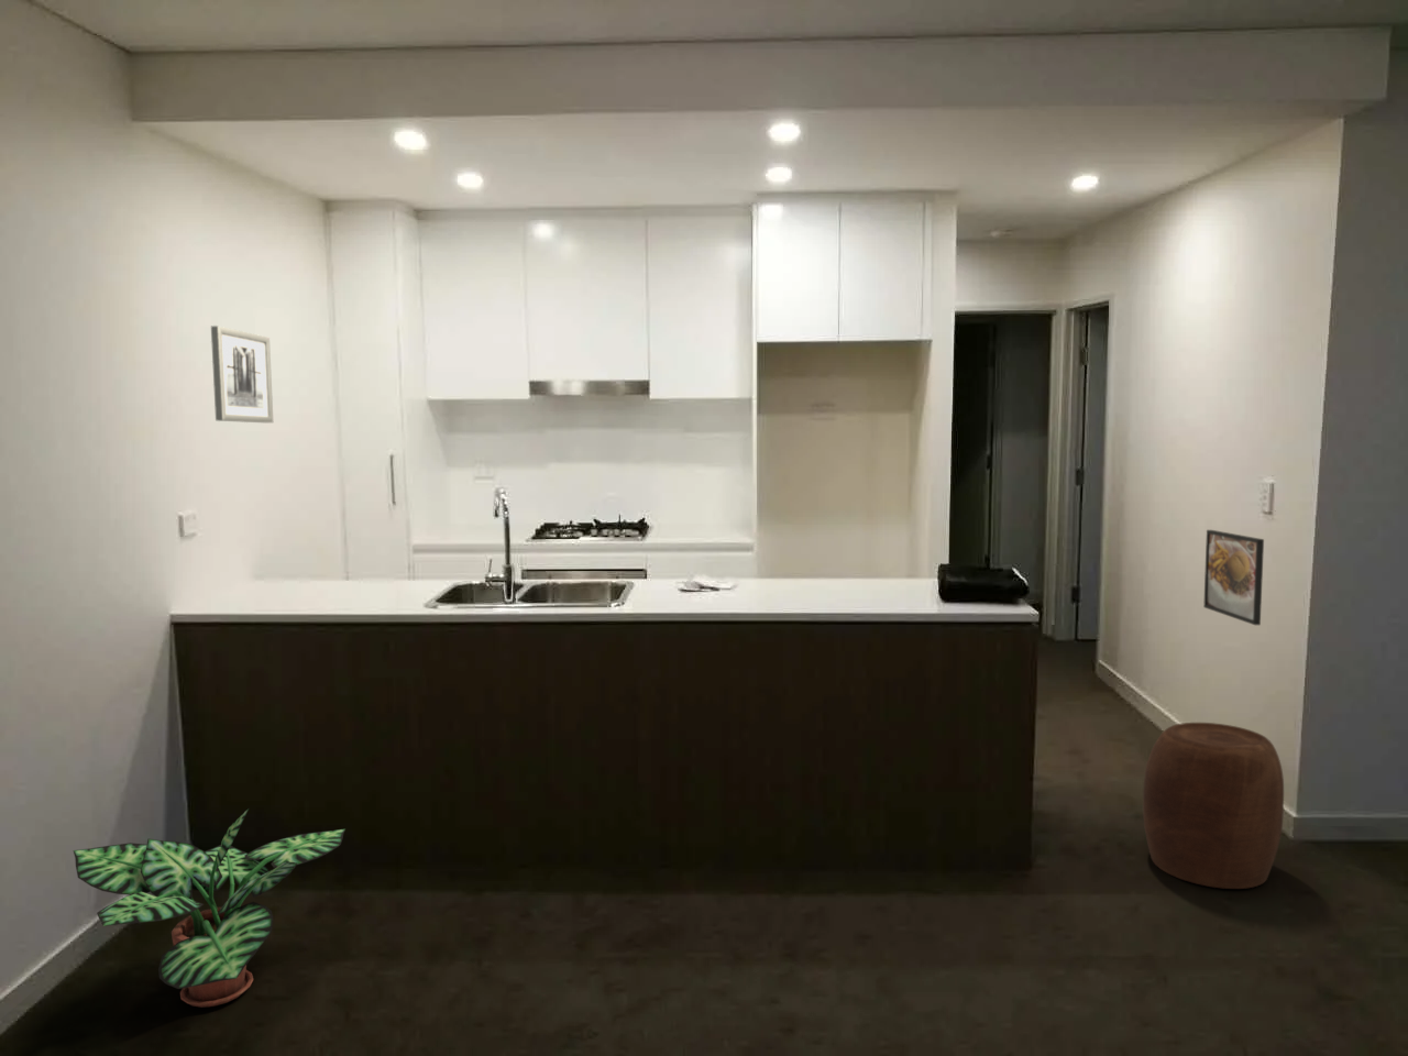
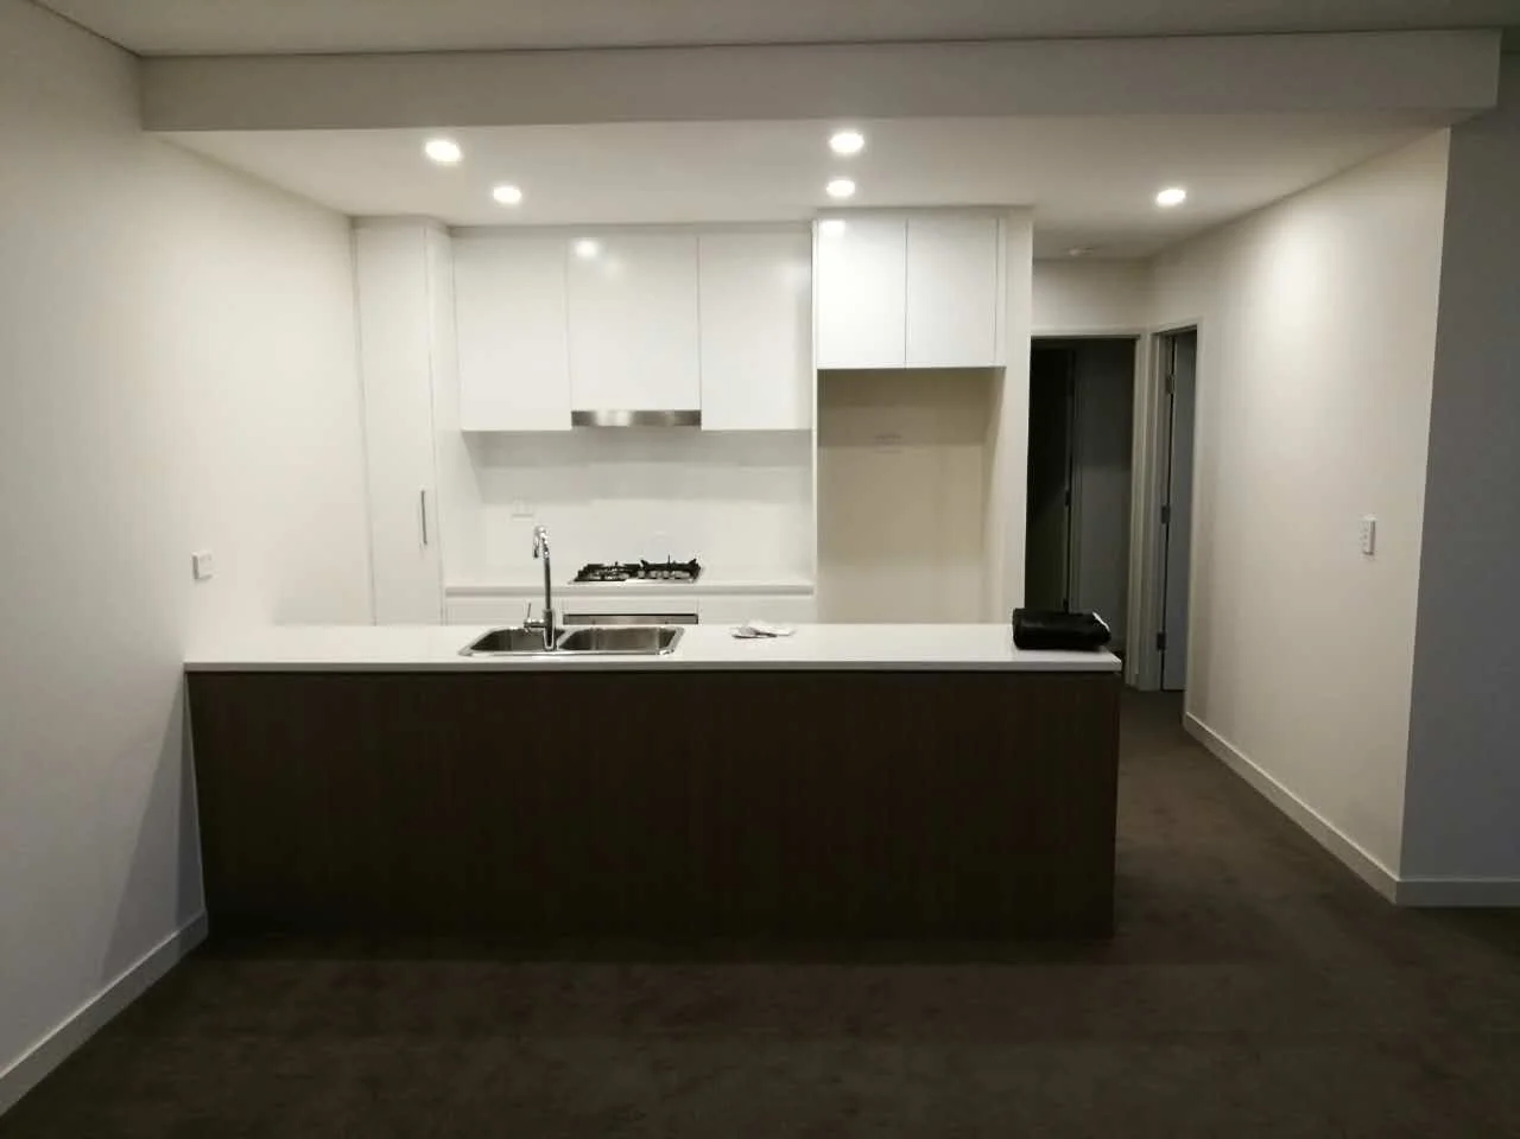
- wall art [211,325,274,424]
- potted plant [72,808,347,1008]
- stool [1142,722,1285,890]
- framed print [1202,529,1265,626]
